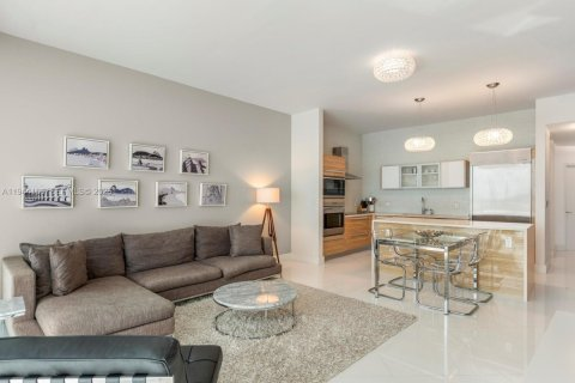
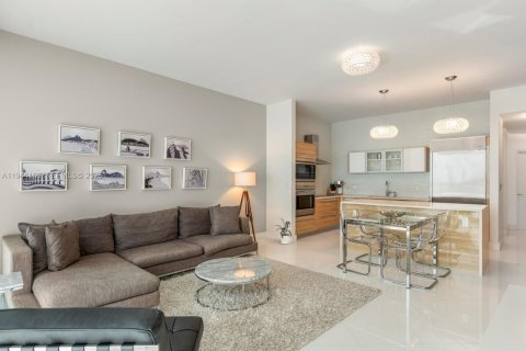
+ house plant [270,217,293,245]
